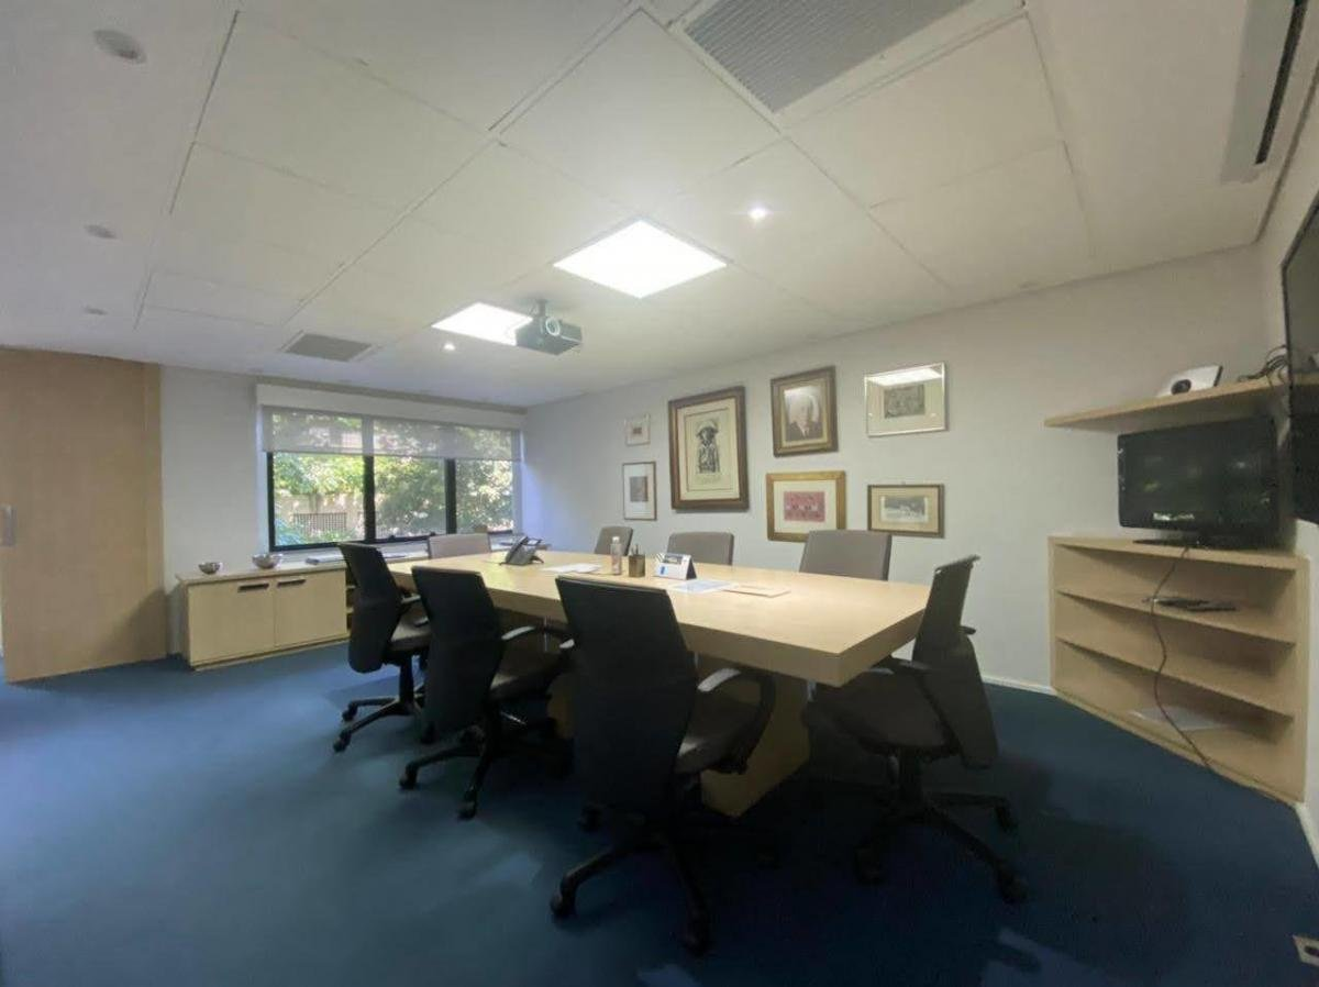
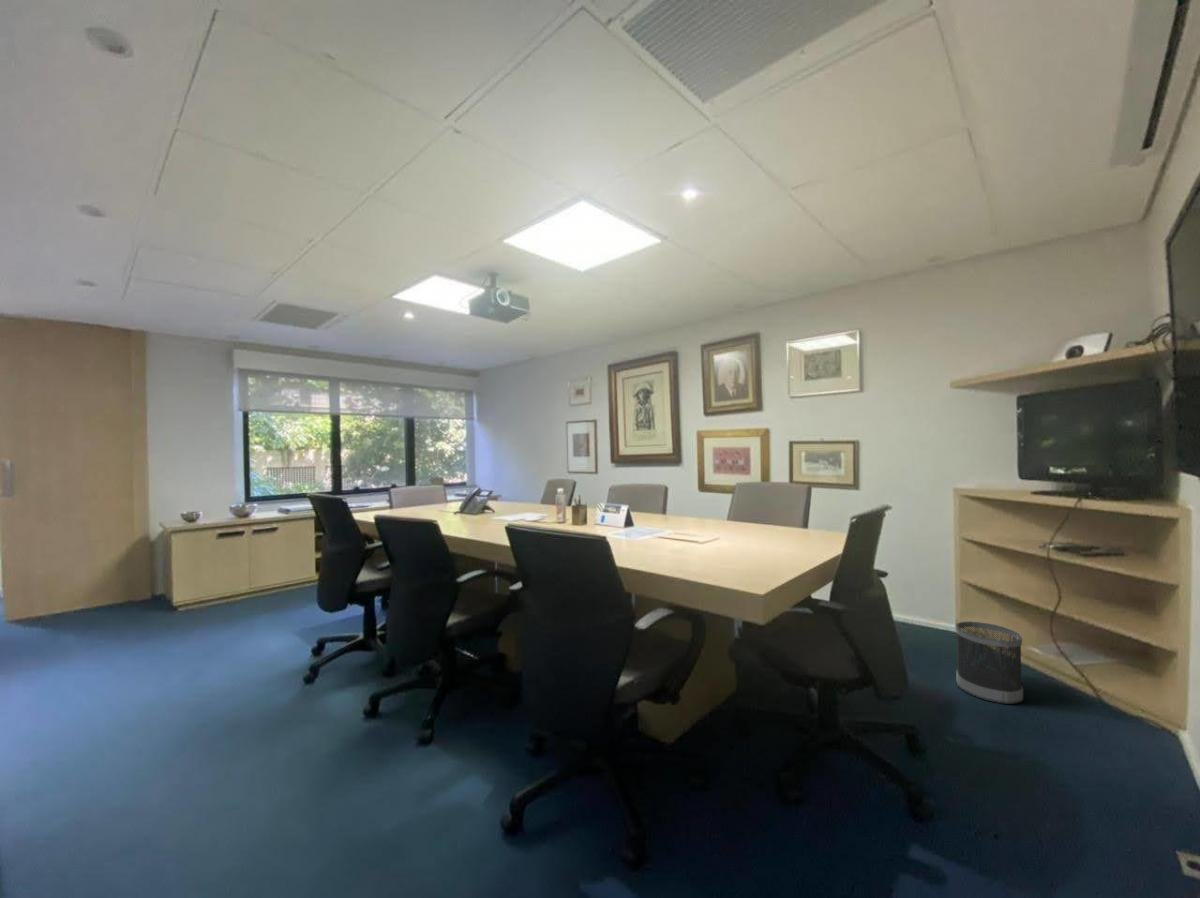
+ wastebasket [954,620,1024,705]
